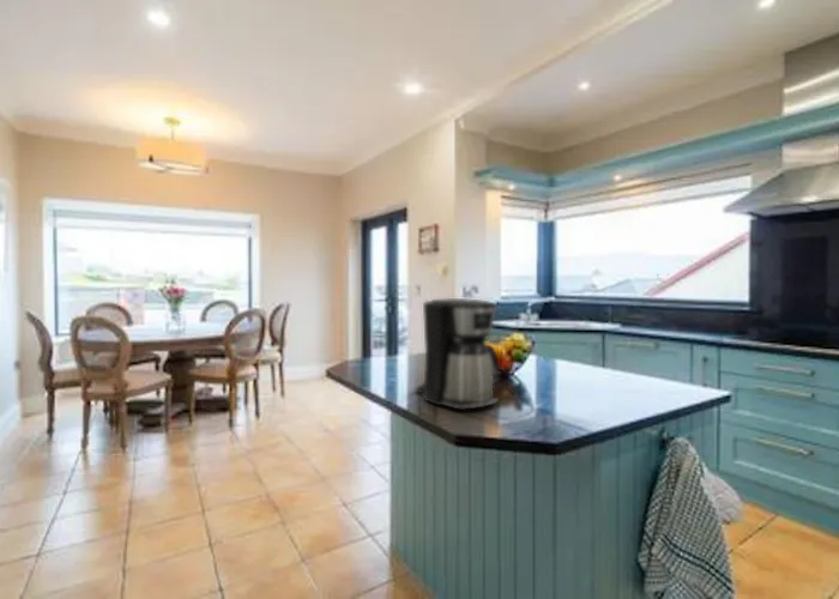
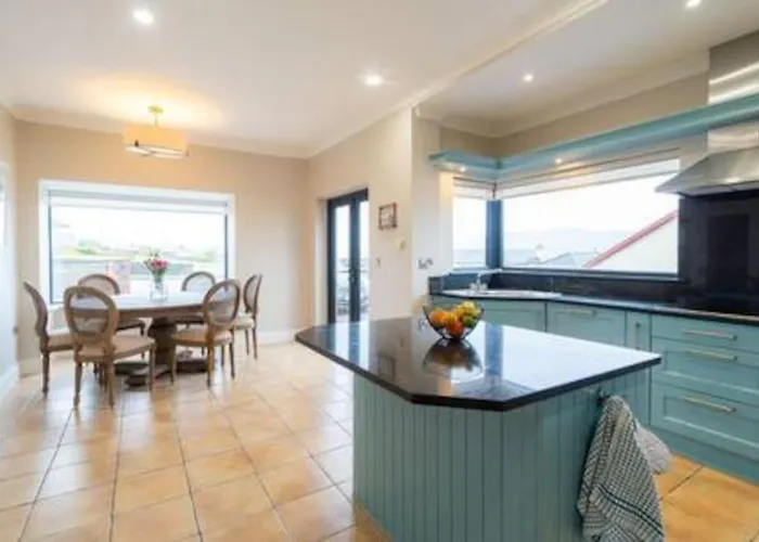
- coffee maker [412,297,501,411]
